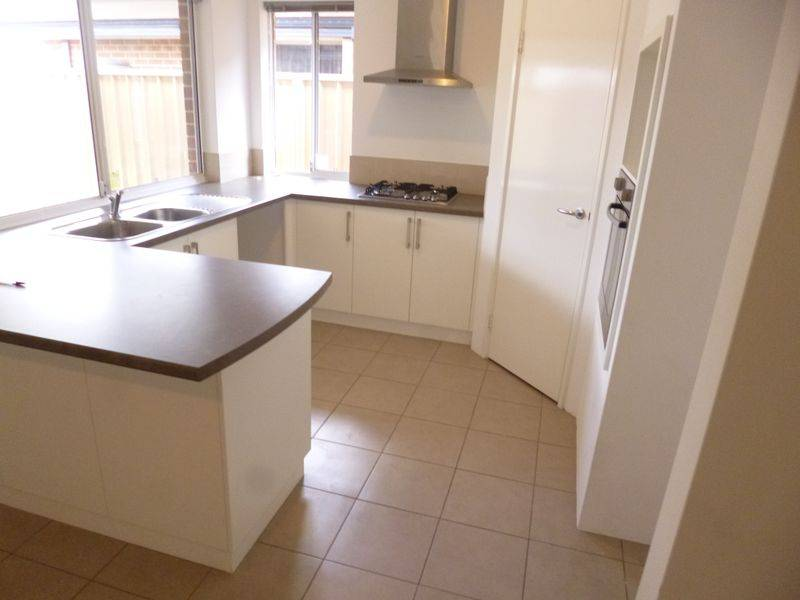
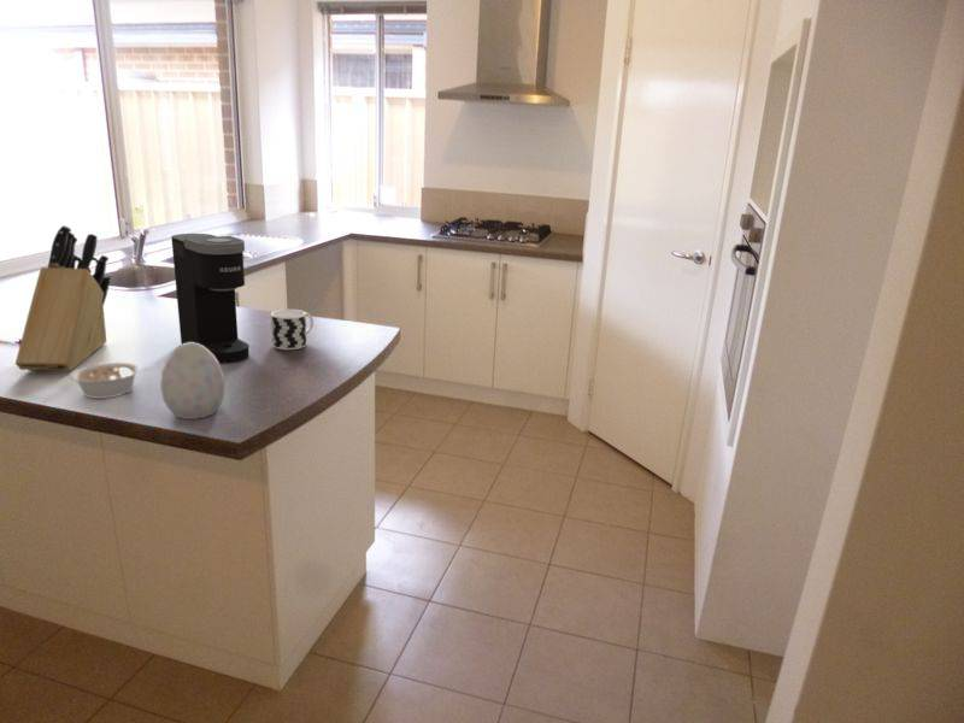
+ knife block [14,224,112,372]
+ coffee maker [170,233,251,364]
+ decorative egg [159,342,227,421]
+ legume [69,360,151,400]
+ cup [270,308,315,351]
